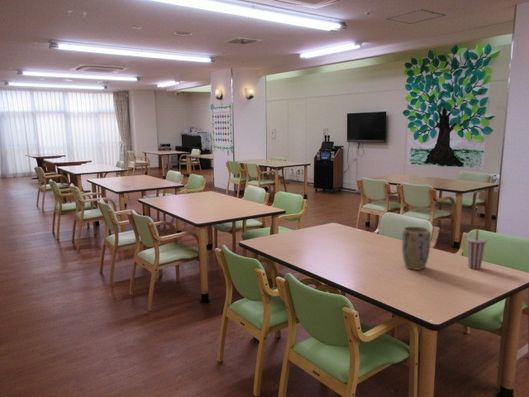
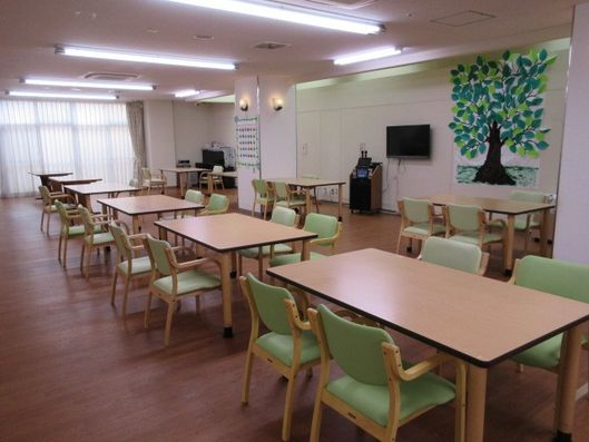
- cup with straw [466,228,488,270]
- plant pot [401,225,432,271]
